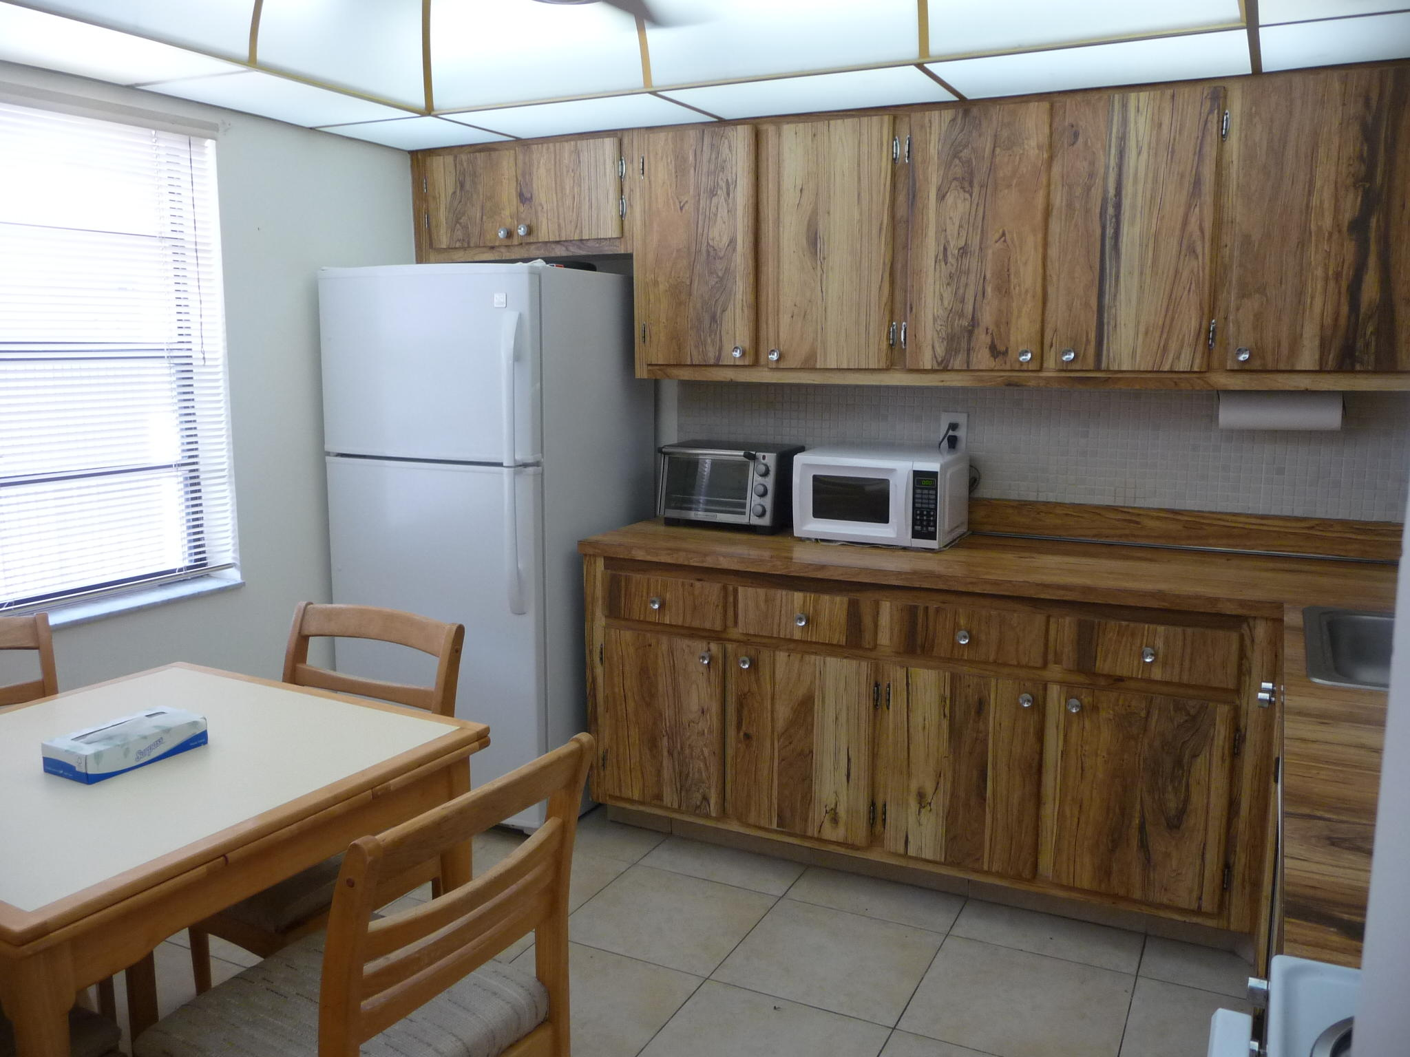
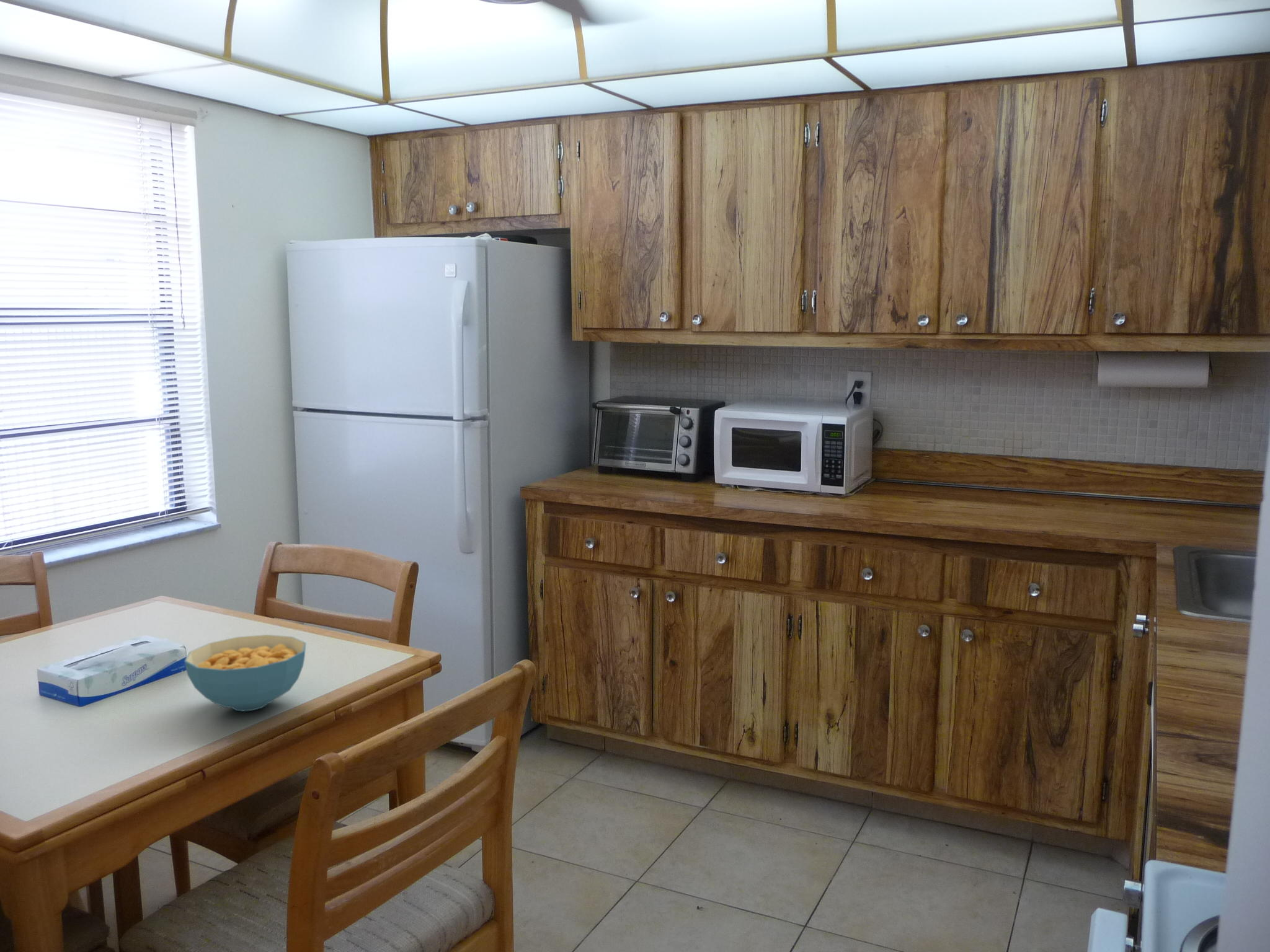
+ cereal bowl [184,634,306,712]
